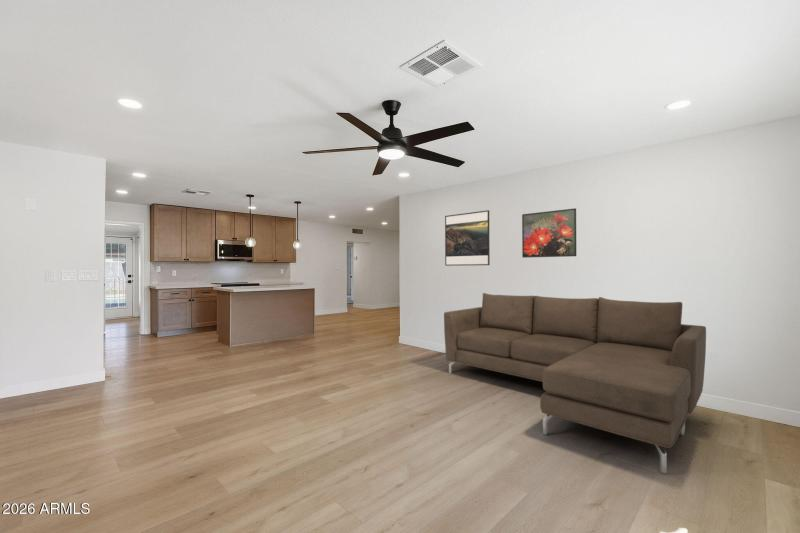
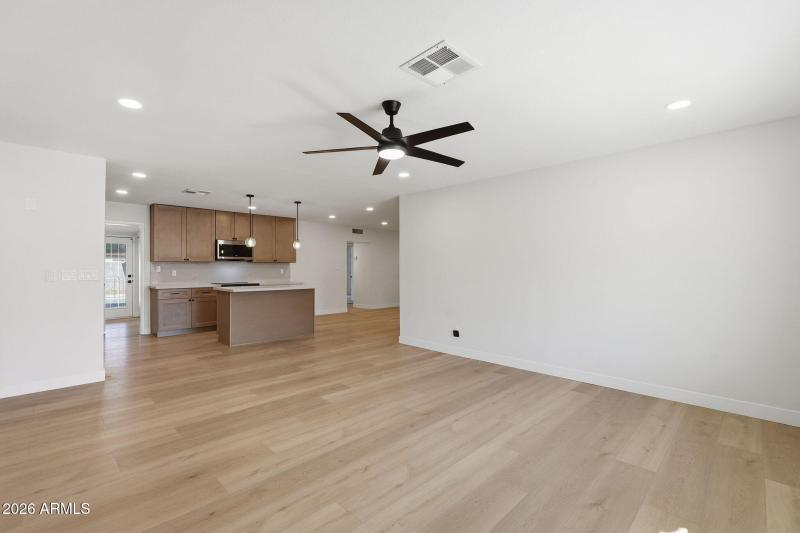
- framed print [521,207,577,259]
- sofa [443,292,707,474]
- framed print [444,209,491,267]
